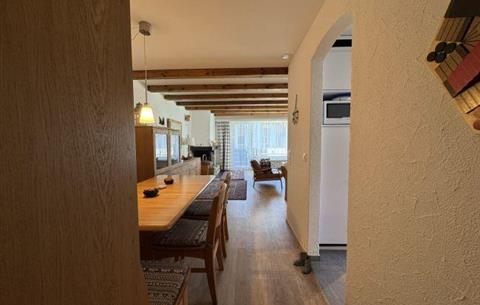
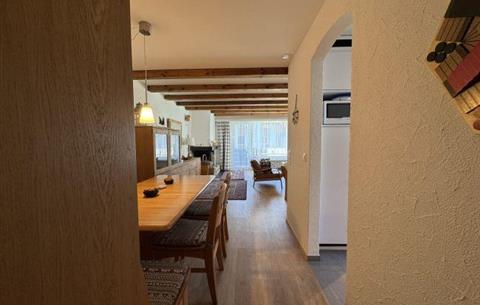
- boots [292,251,315,274]
